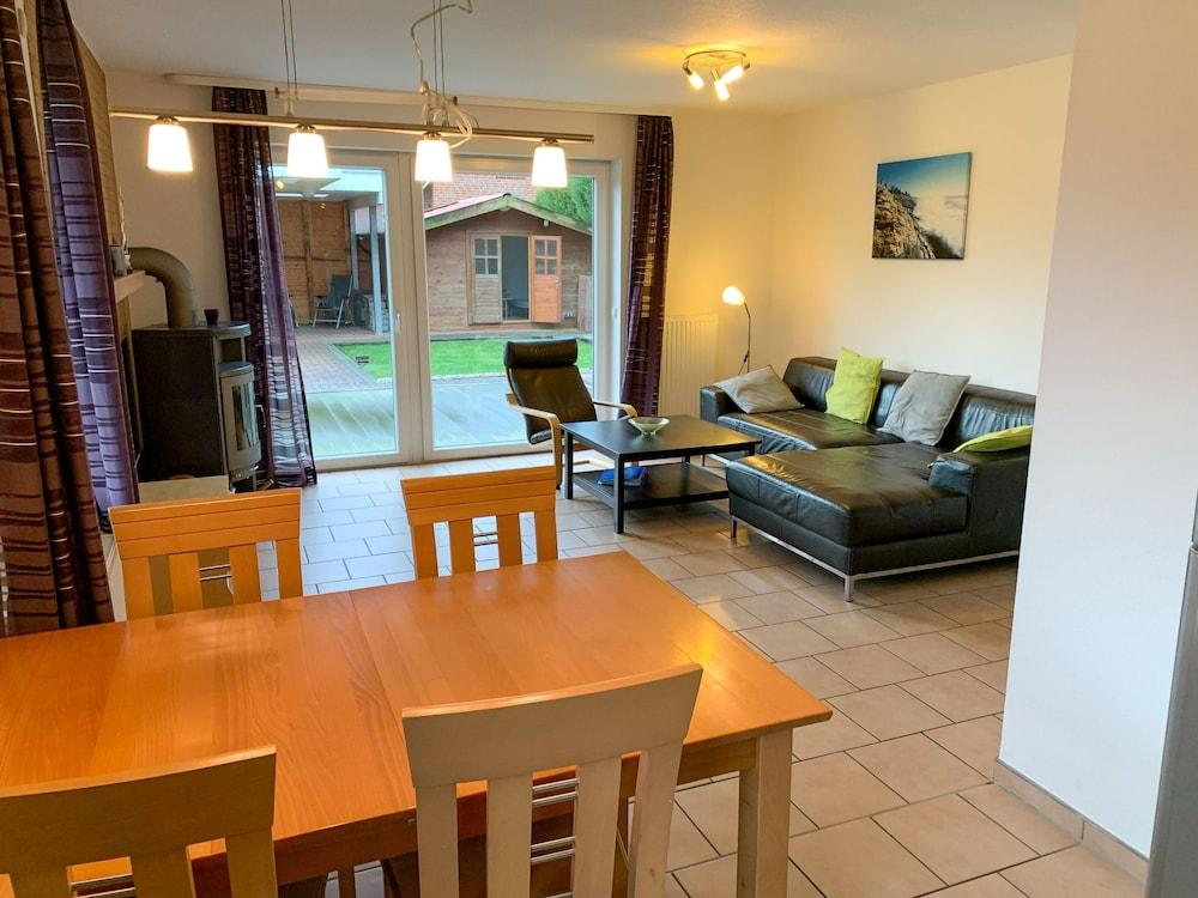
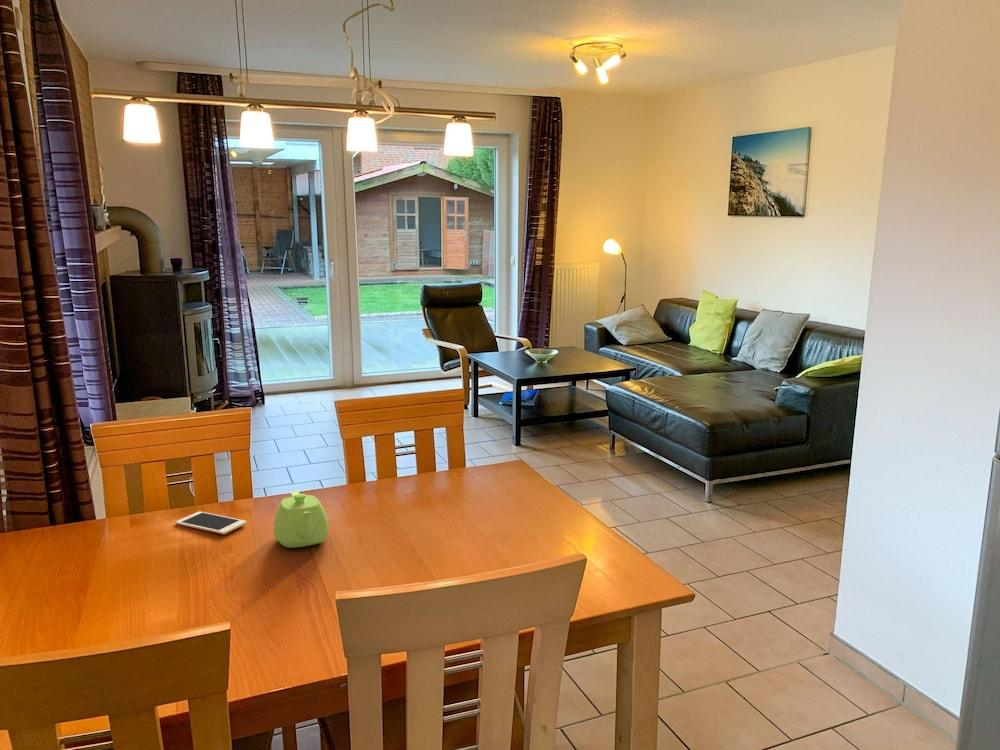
+ cell phone [175,511,248,535]
+ teapot [273,491,330,549]
